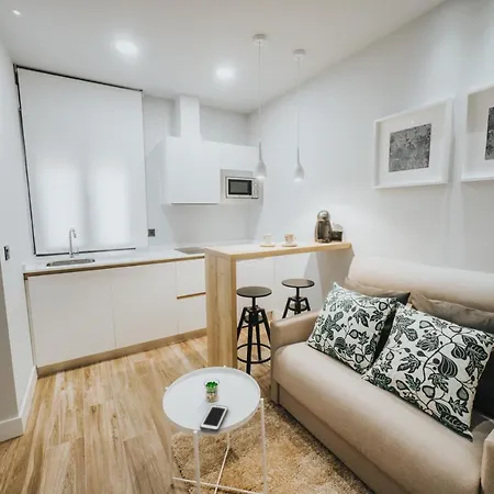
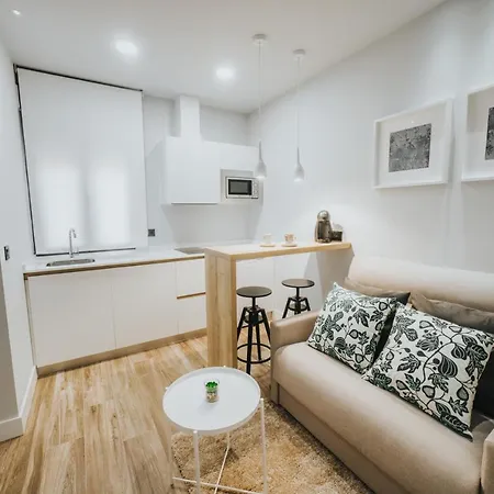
- cell phone [199,404,229,433]
